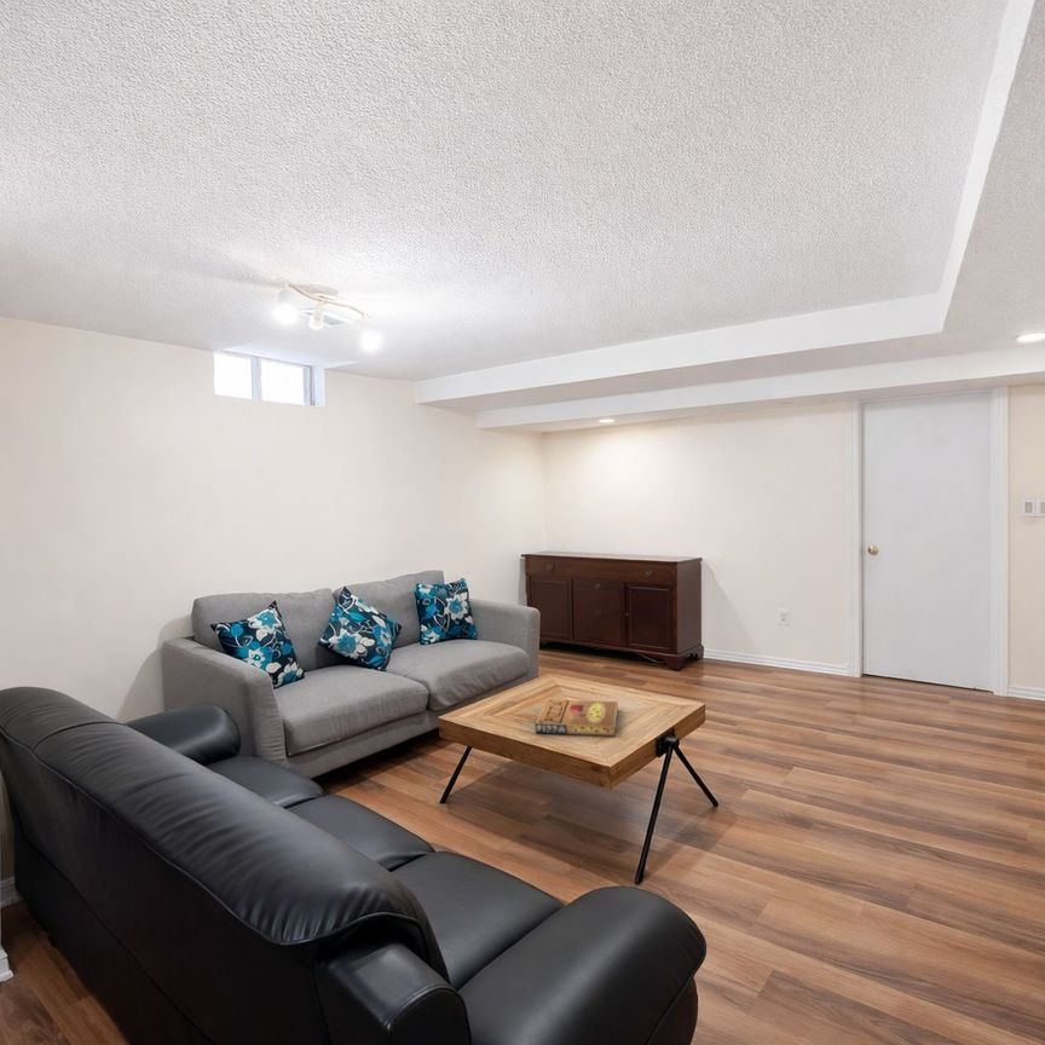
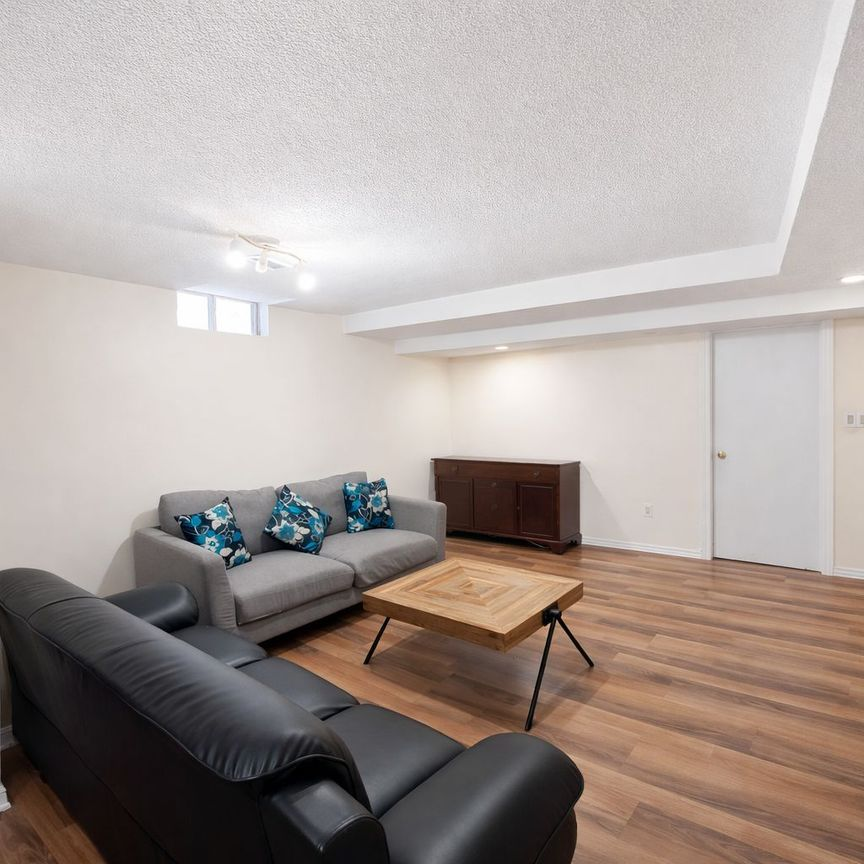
- pizza box [535,698,619,738]
